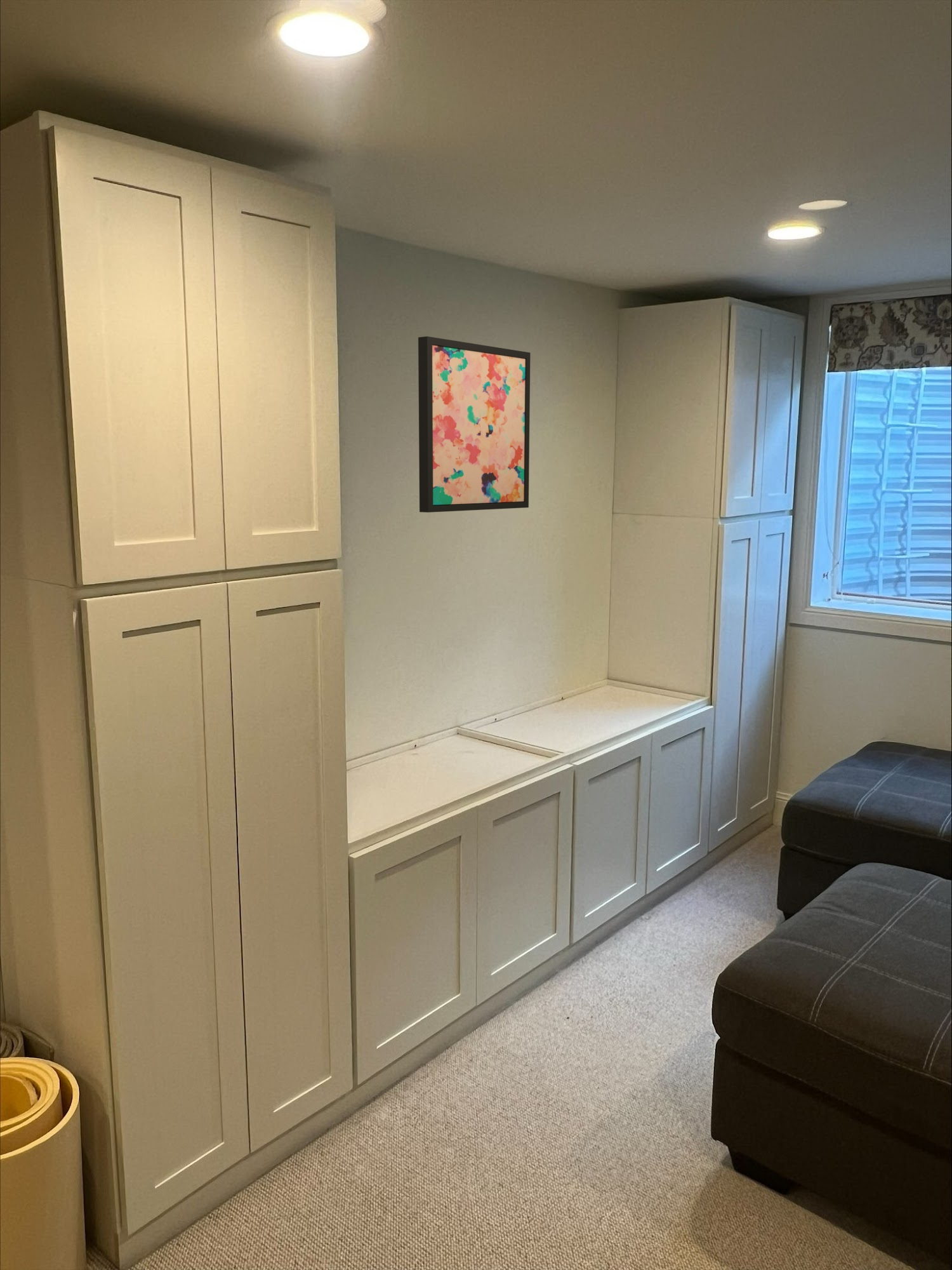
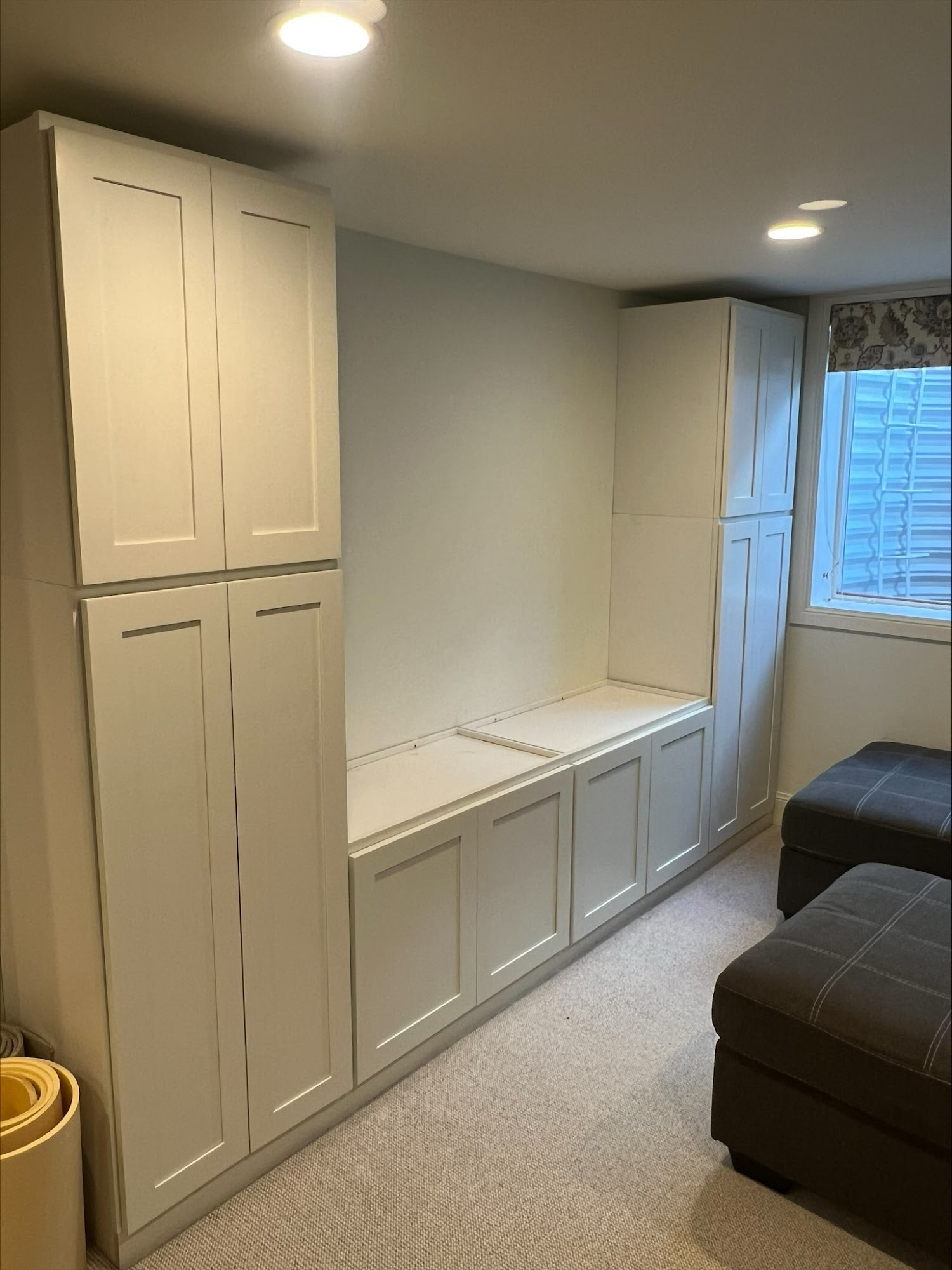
- wall art [418,336,531,513]
